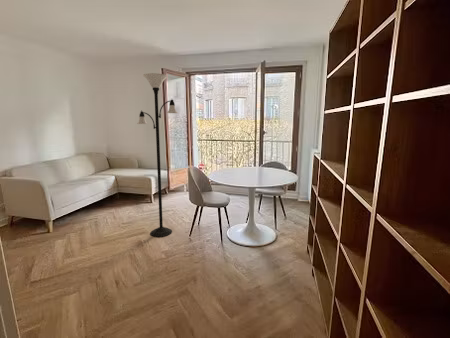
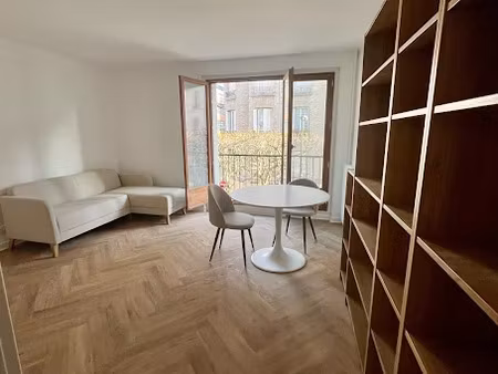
- floor lamp [136,72,179,238]
